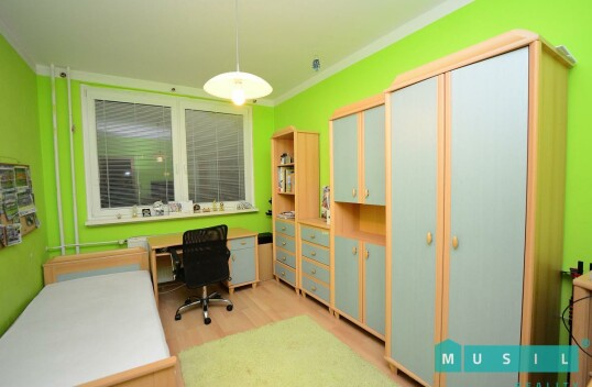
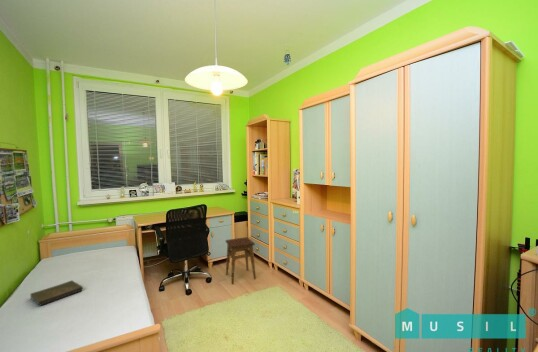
+ book [30,280,84,306]
+ stool [225,236,257,285]
